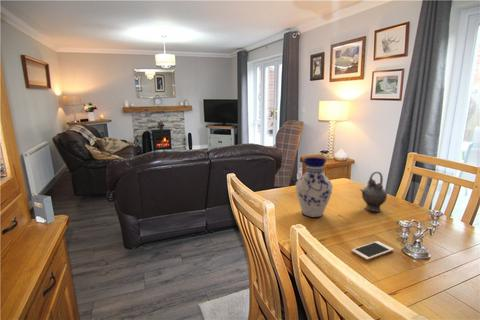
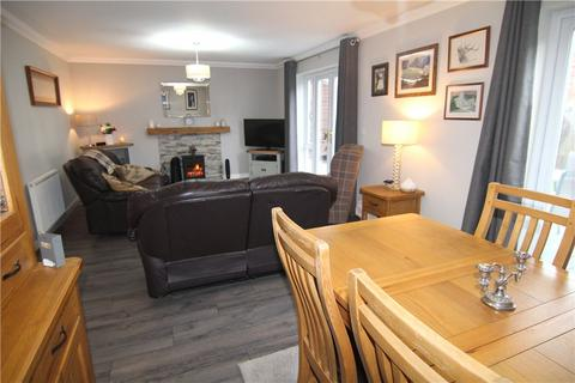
- cell phone [351,240,395,261]
- teapot [359,171,388,212]
- vase [295,156,333,218]
